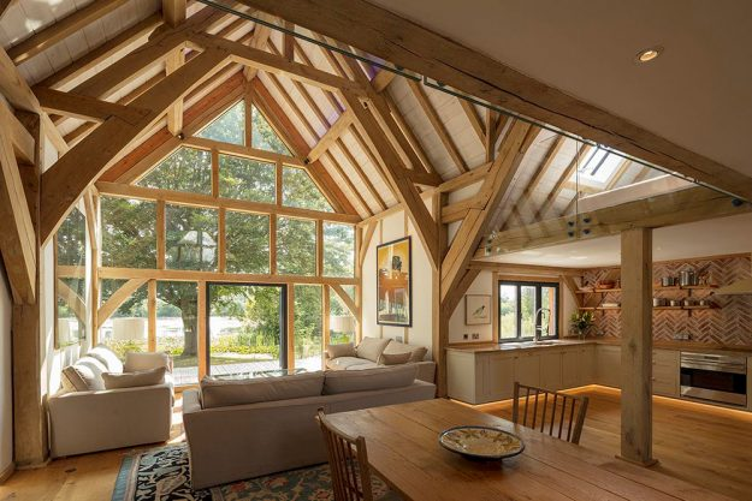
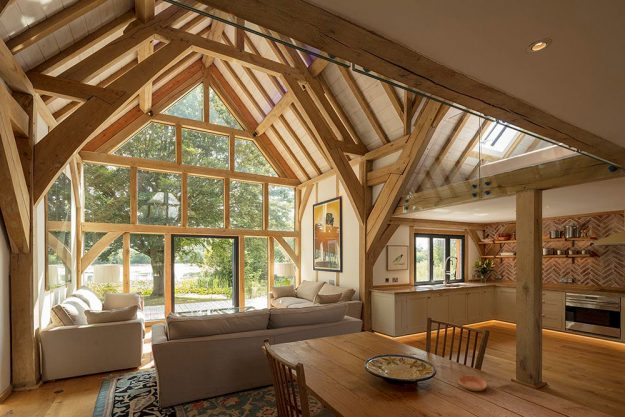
+ saucer [457,374,488,392]
